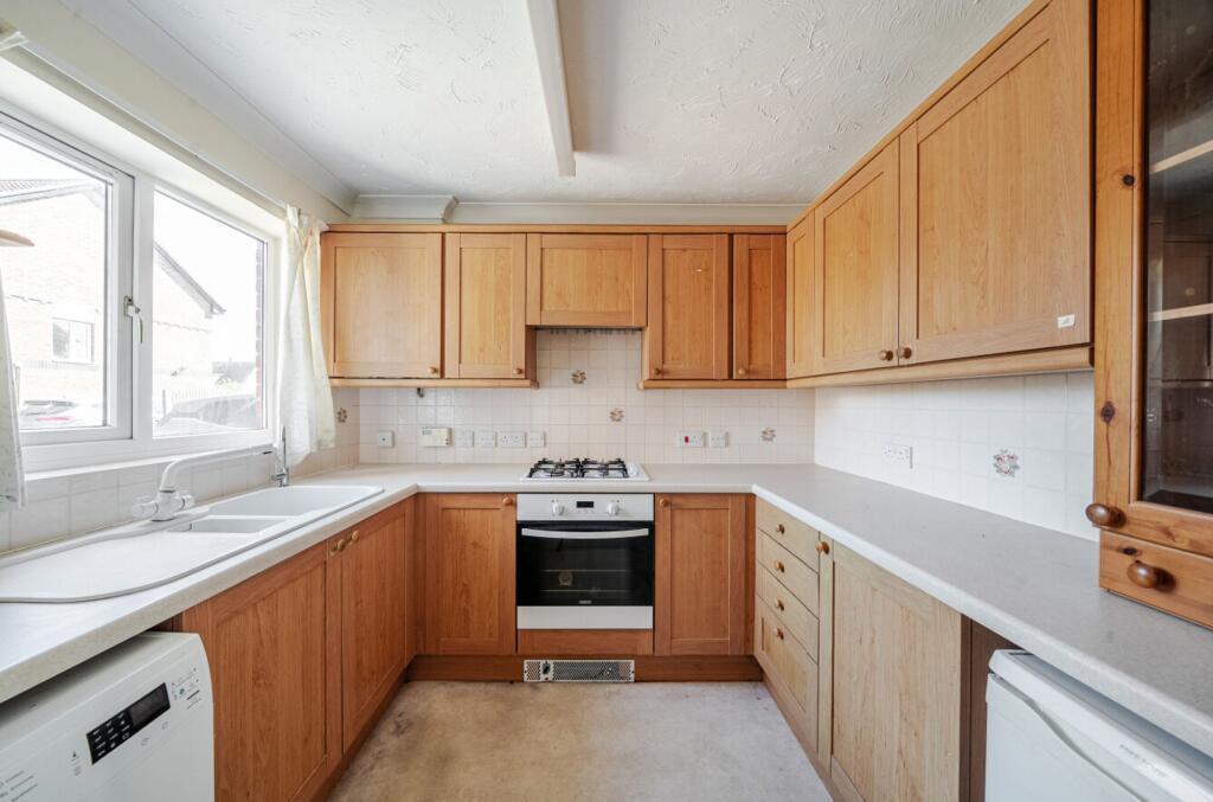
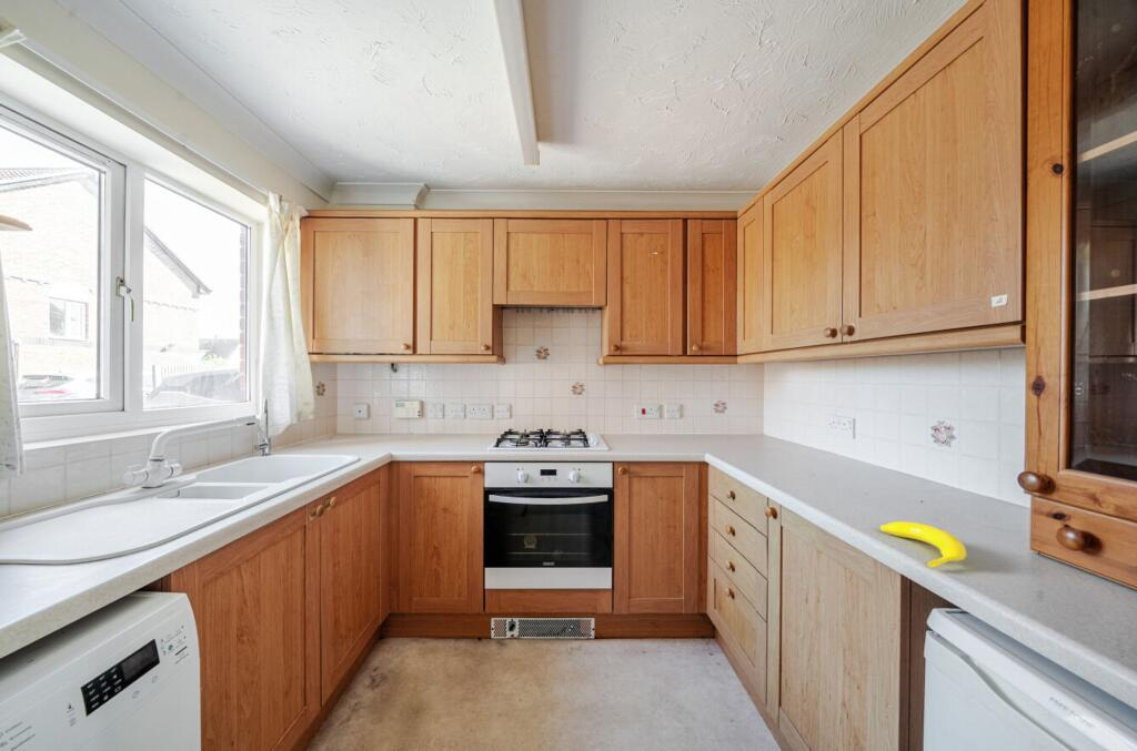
+ banana [879,520,967,569]
